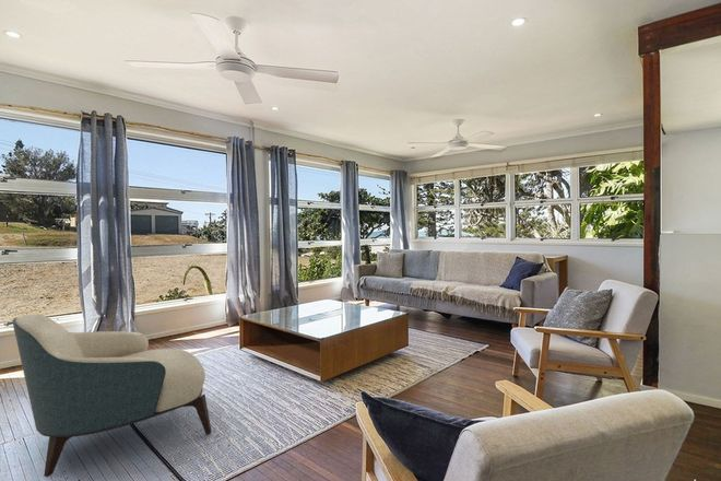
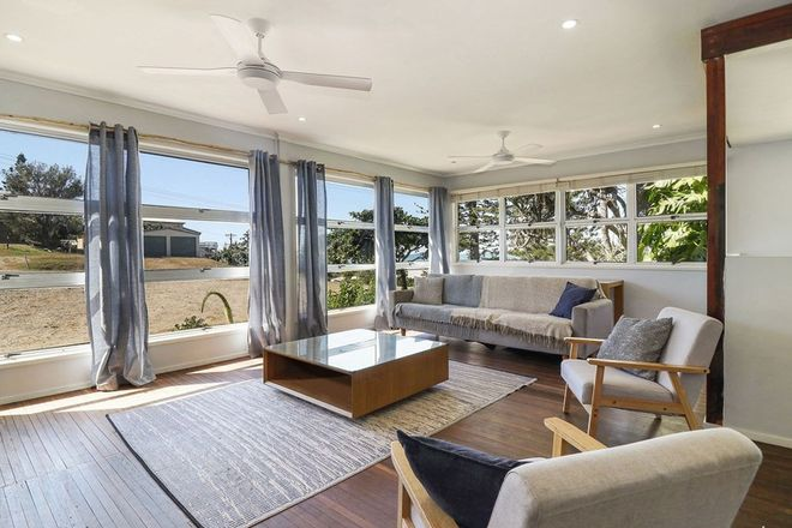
- armchair [11,313,212,478]
